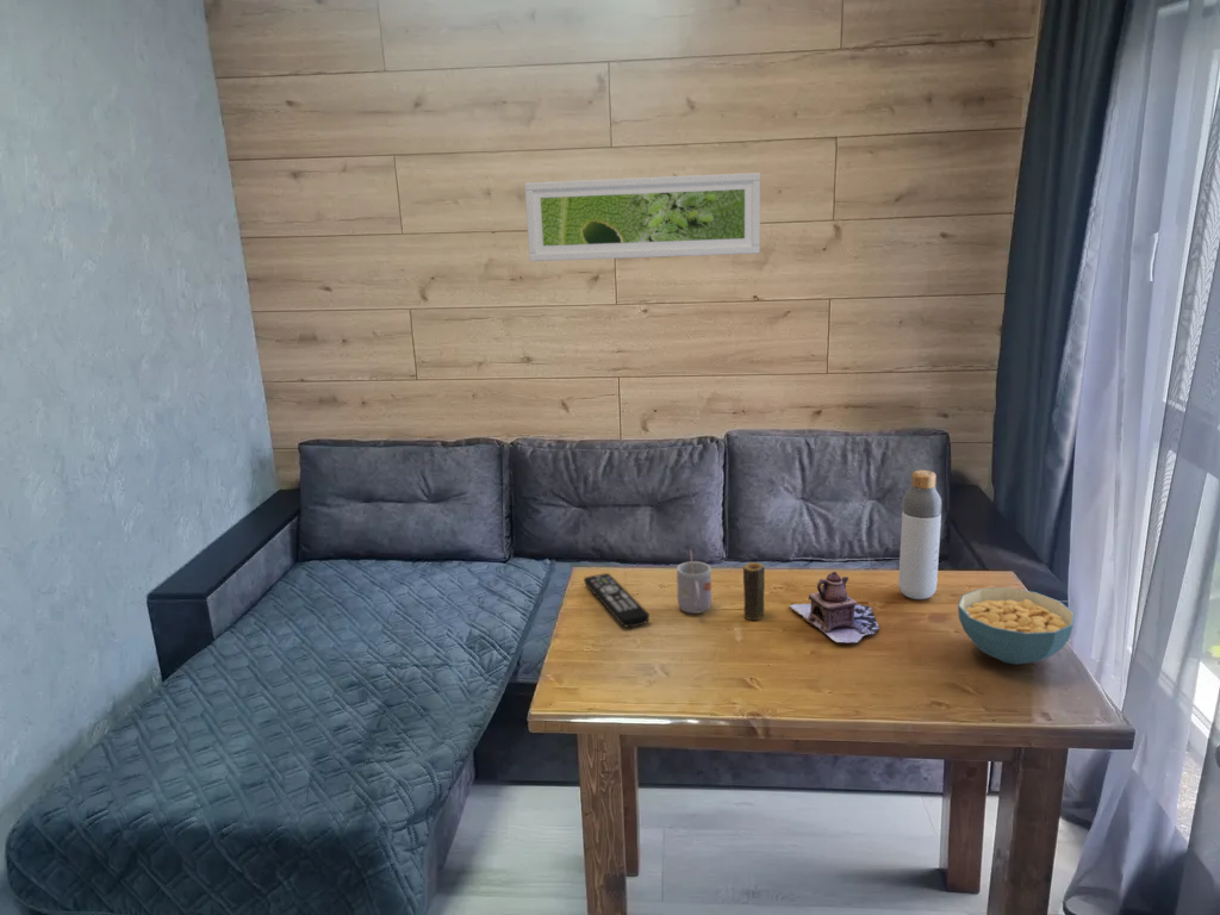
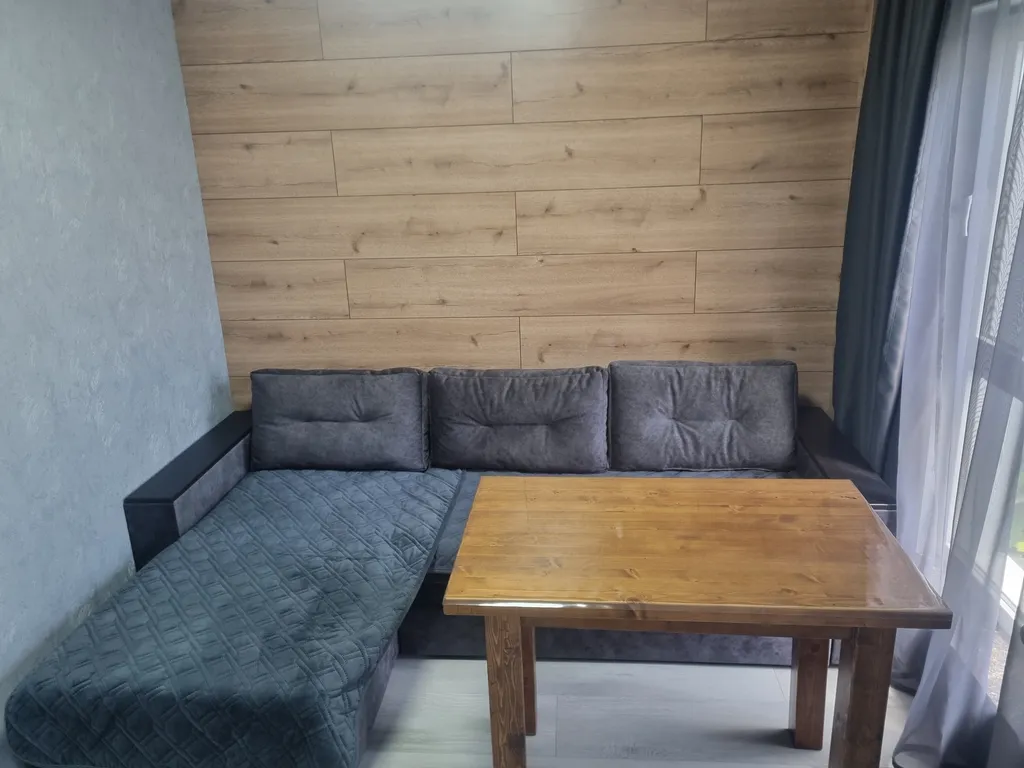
- mug [676,549,712,615]
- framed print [523,172,761,262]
- bottle [897,469,942,600]
- remote control [583,572,651,629]
- cereal bowl [957,586,1076,666]
- teapot [789,571,880,643]
- candle [742,561,766,621]
